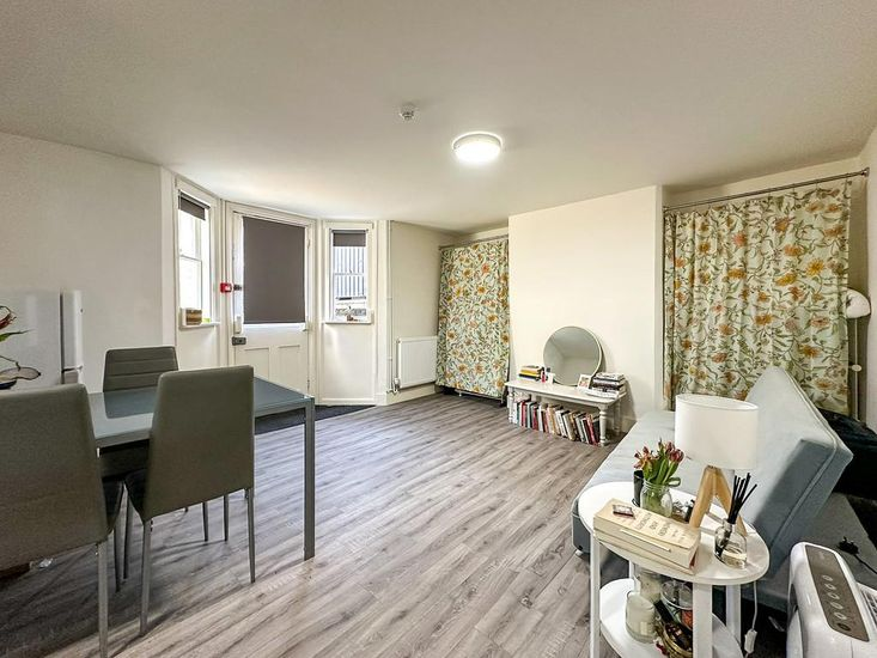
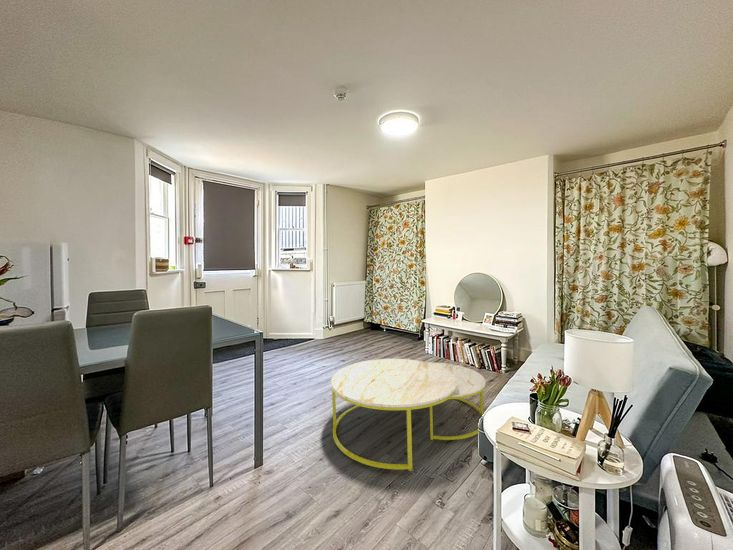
+ coffee table [330,358,486,472]
